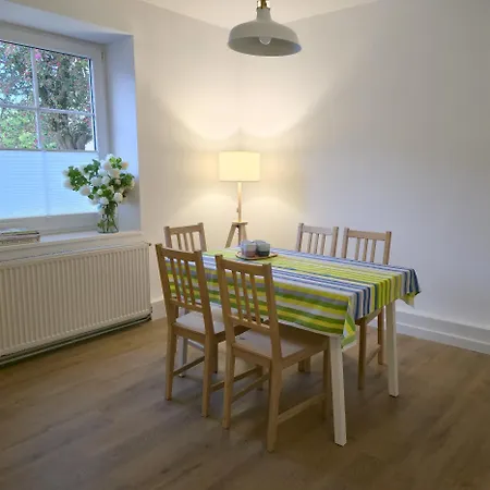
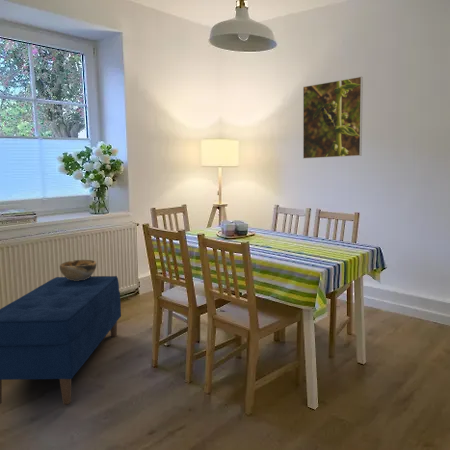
+ decorative bowl [59,259,97,281]
+ bench [0,275,122,406]
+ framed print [302,76,364,160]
